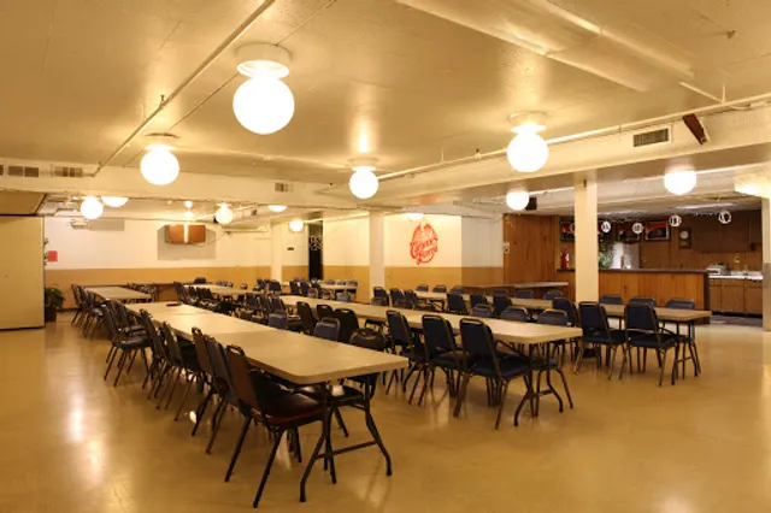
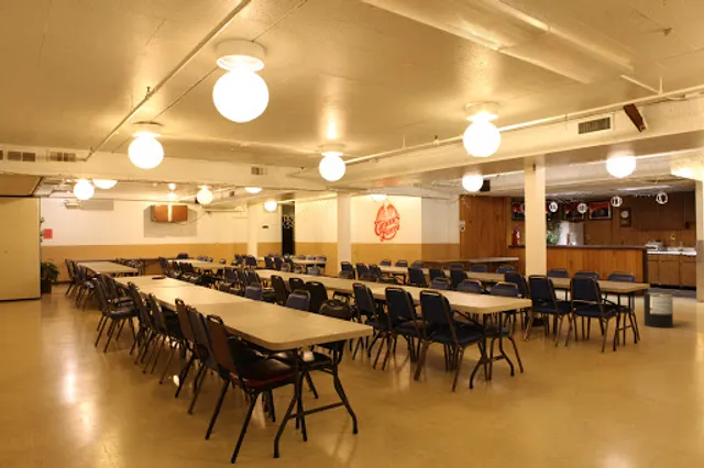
+ trash can [642,291,674,328]
